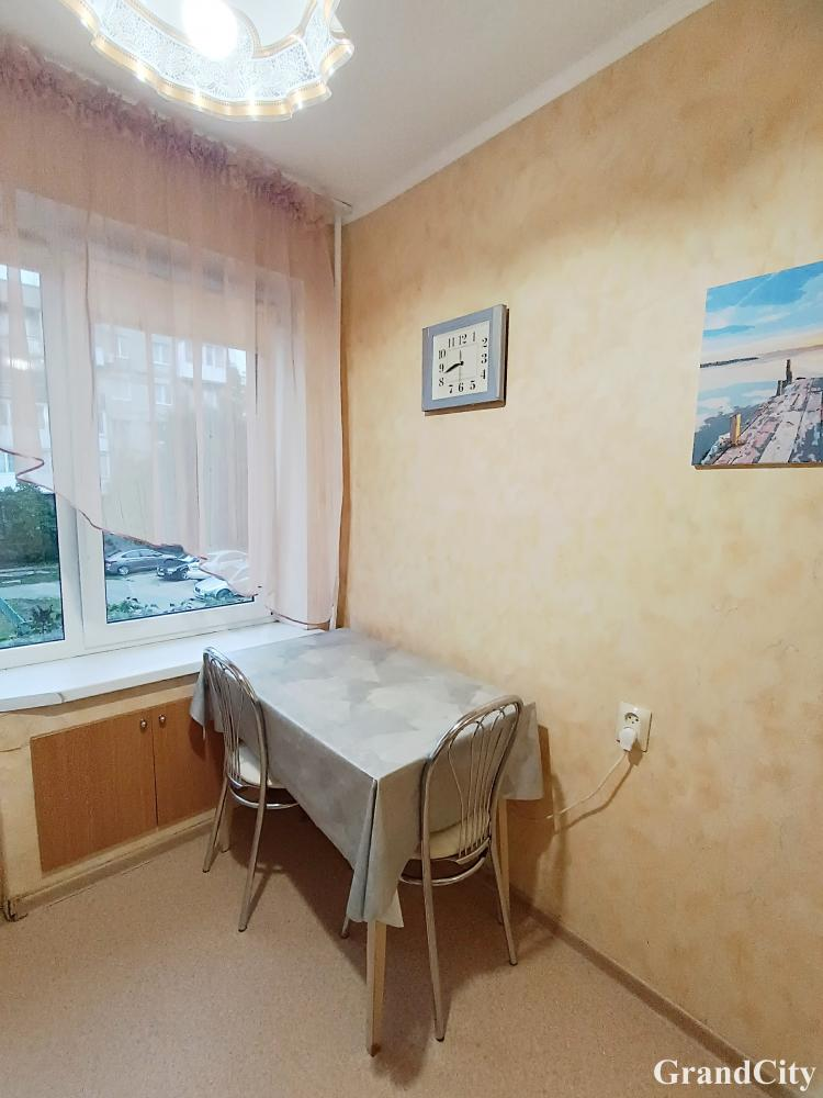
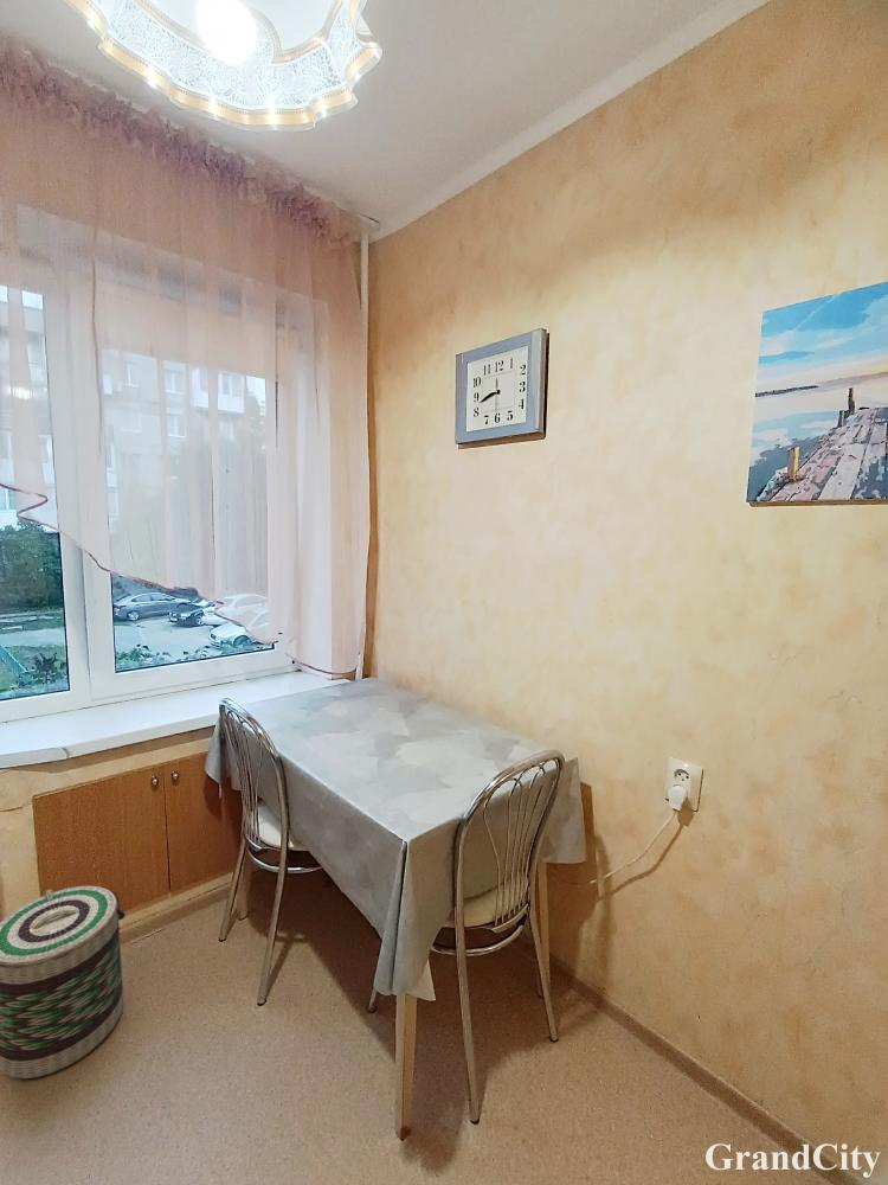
+ basket [0,885,127,1080]
